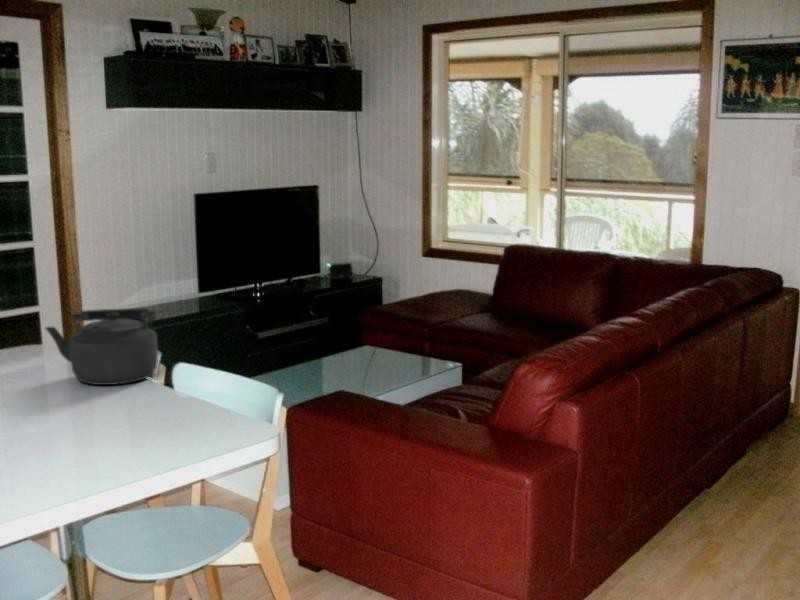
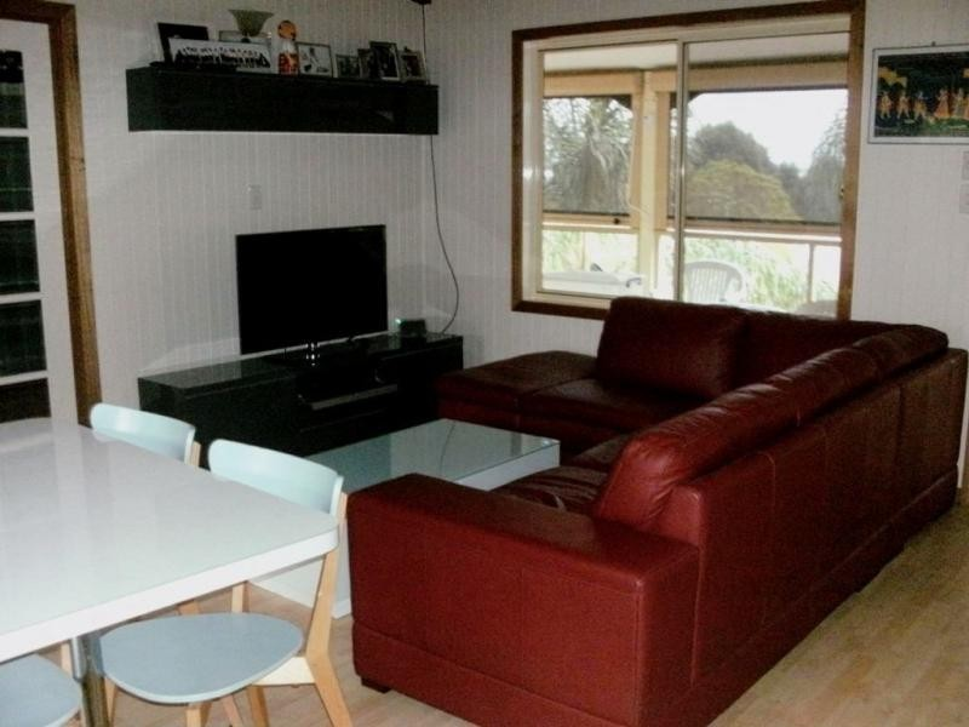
- kettle [43,307,159,386]
